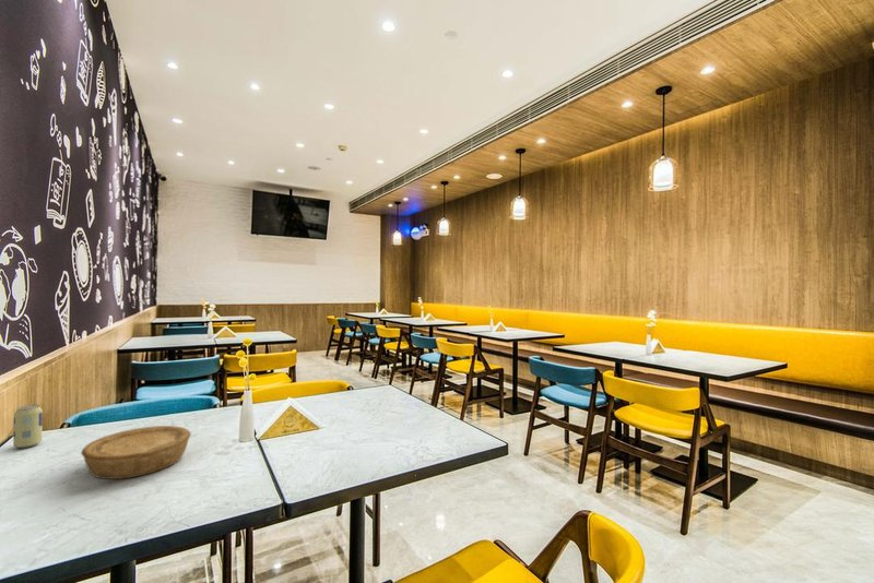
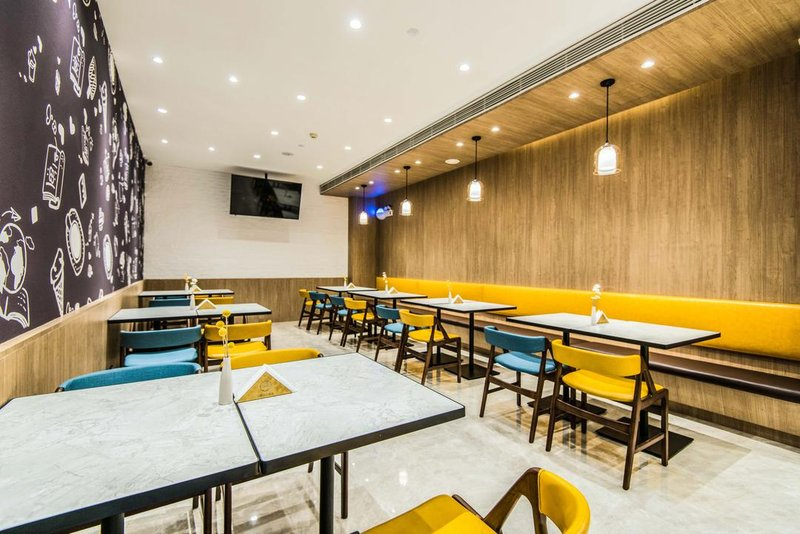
- bowl [80,425,192,480]
- beverage can [12,404,44,449]
